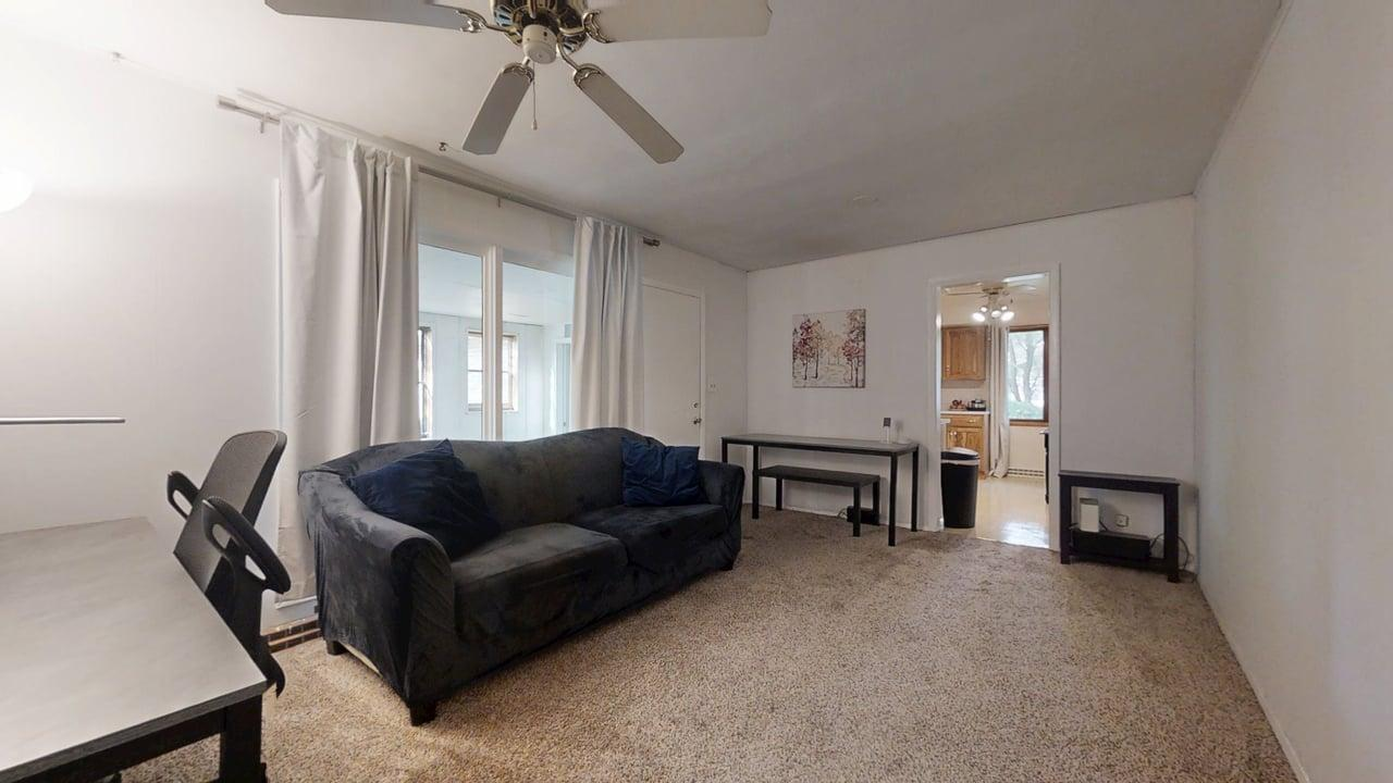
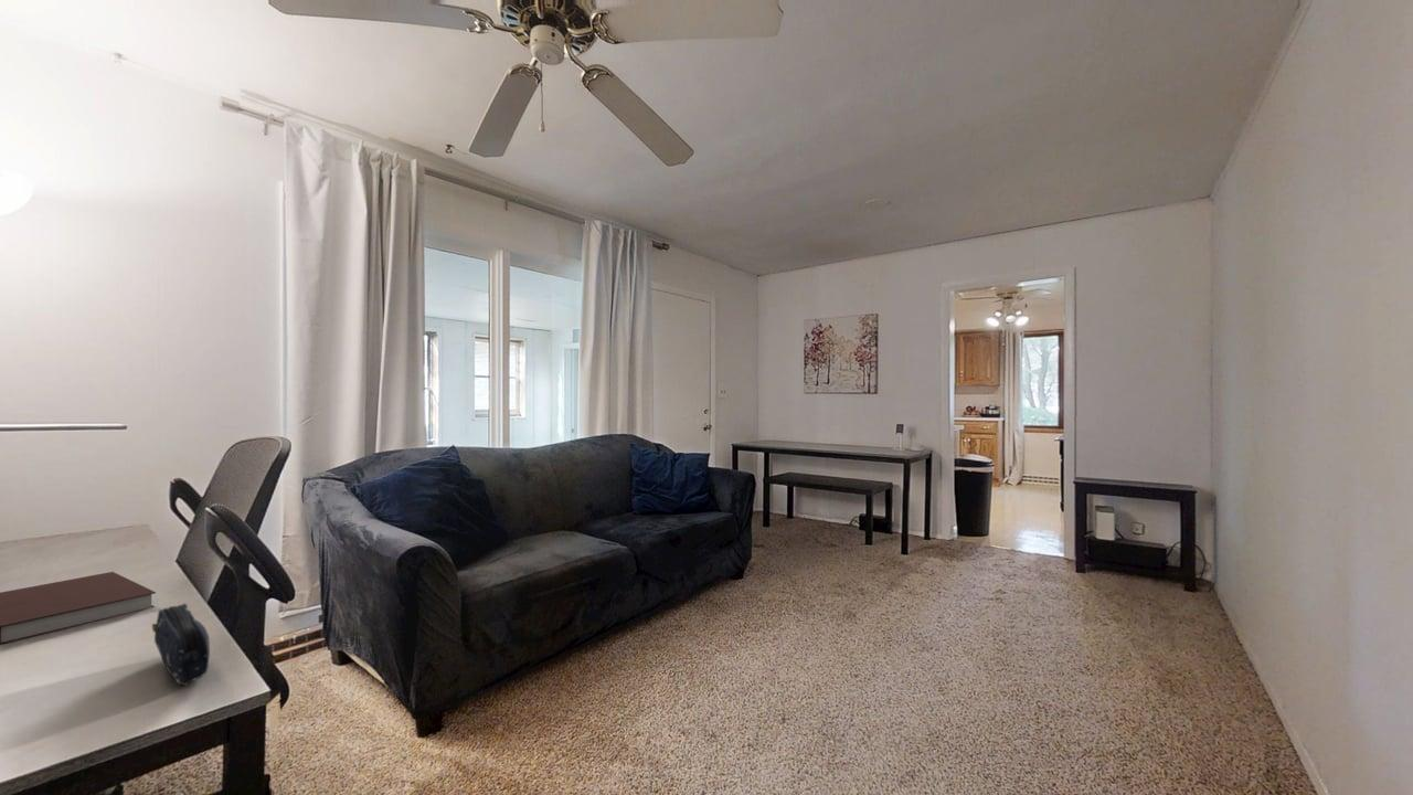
+ notebook [0,571,157,646]
+ pencil case [151,603,211,687]
